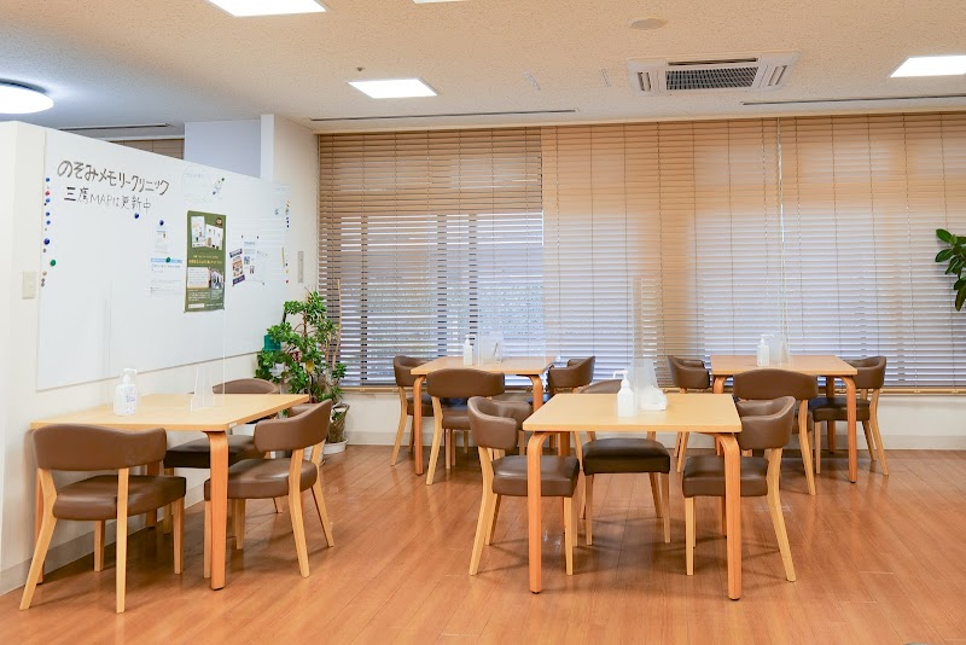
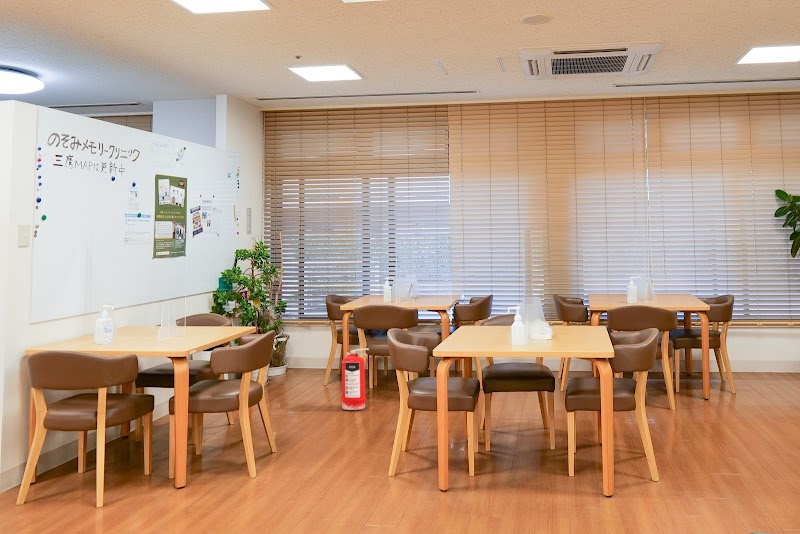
+ fire extinguisher [340,347,370,411]
